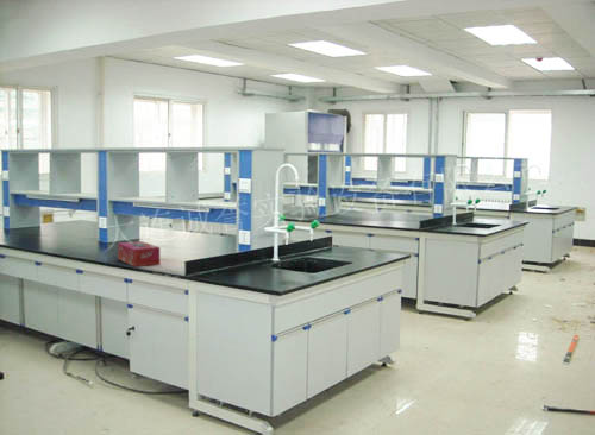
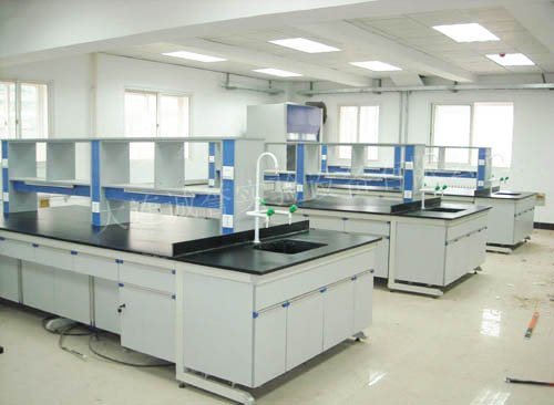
- tissue box [117,240,161,267]
